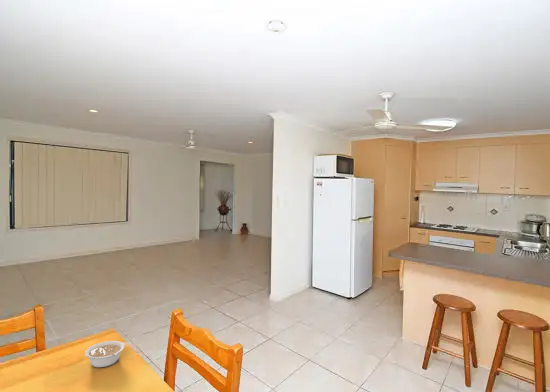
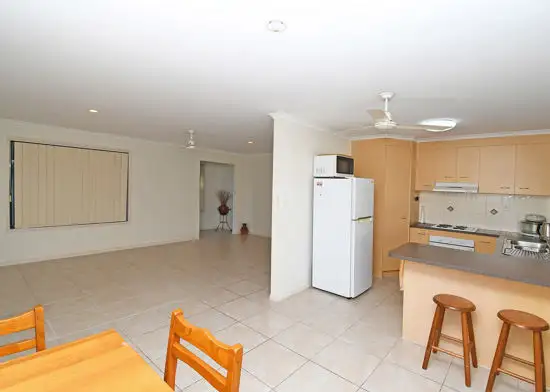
- legume [84,340,125,368]
